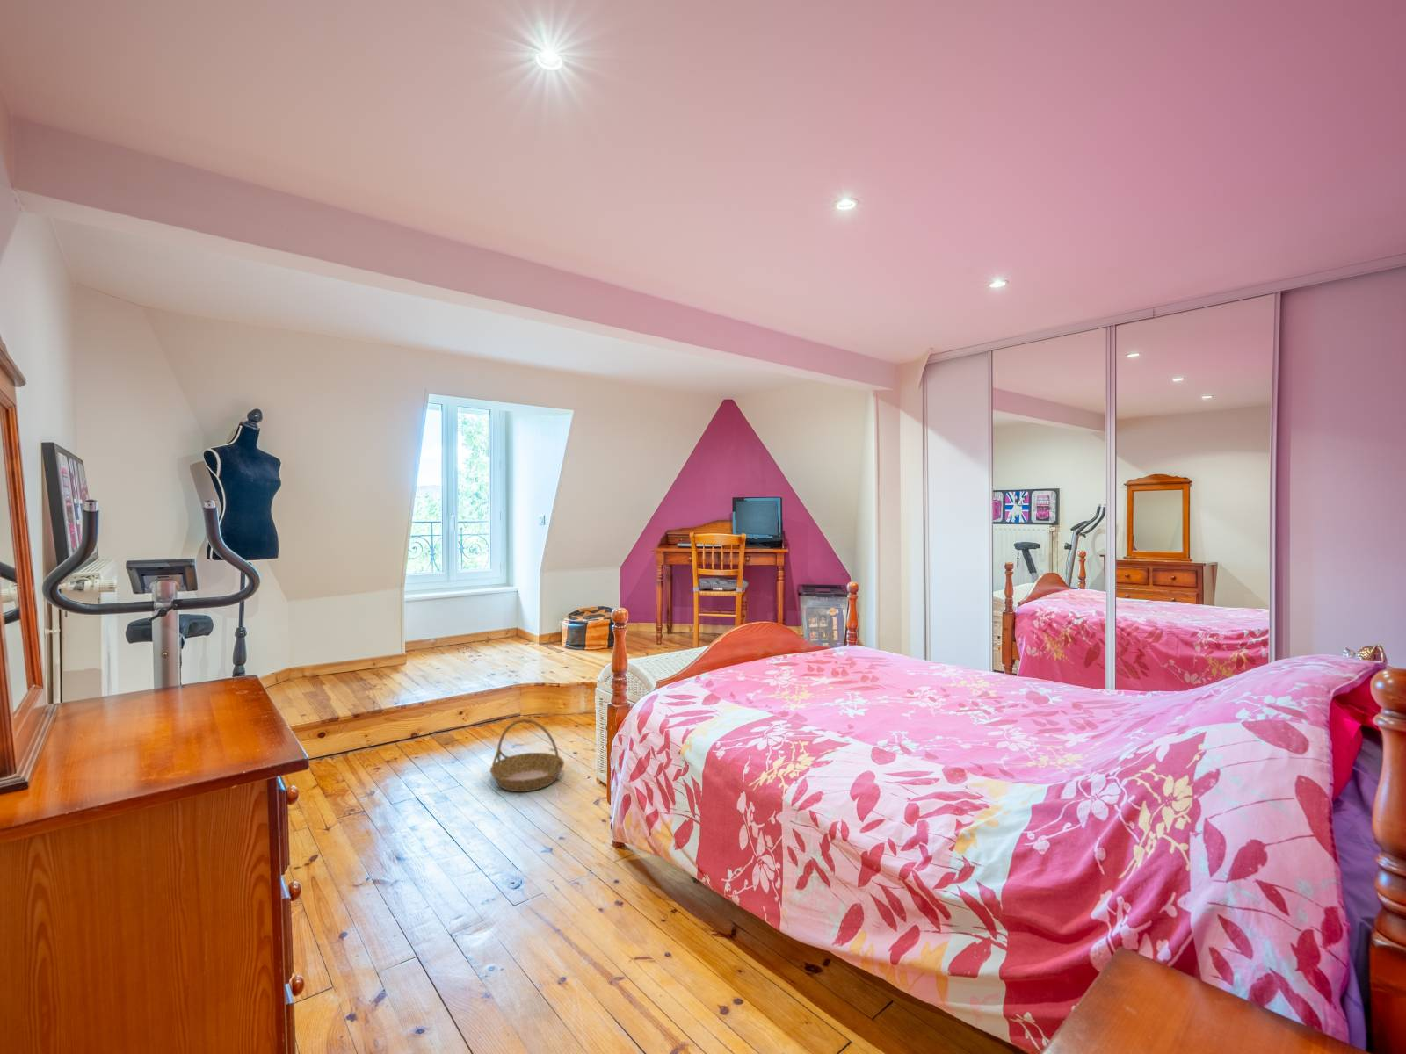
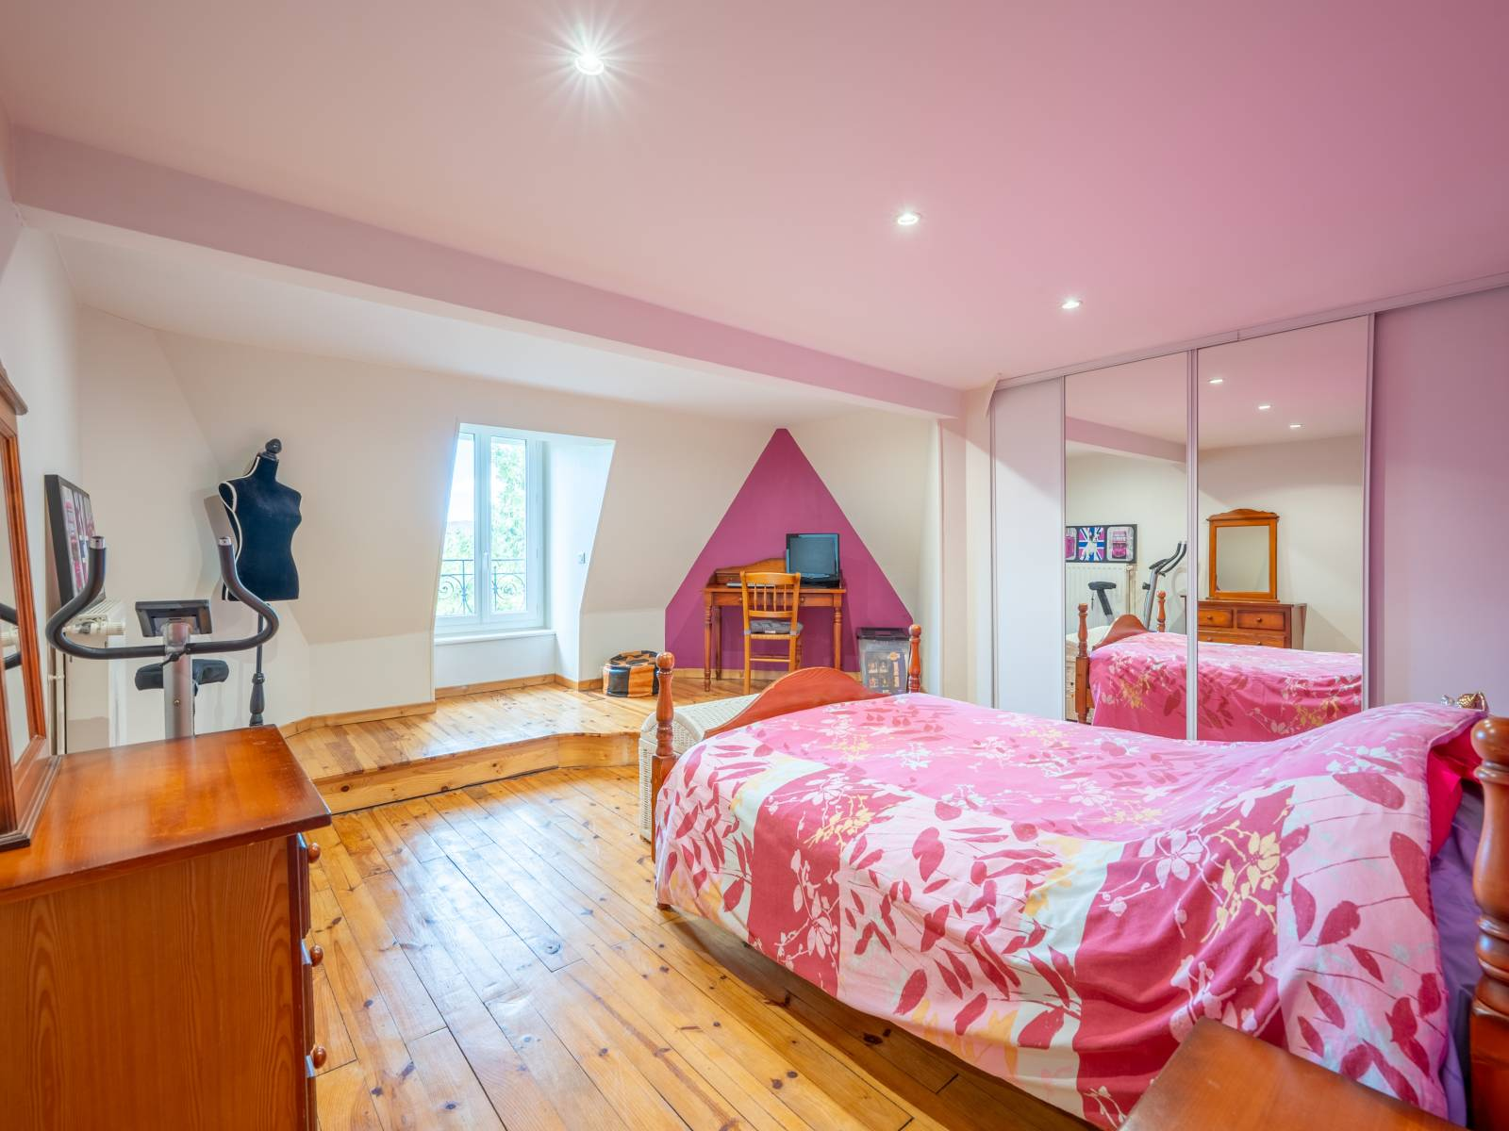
- basket [489,719,565,793]
